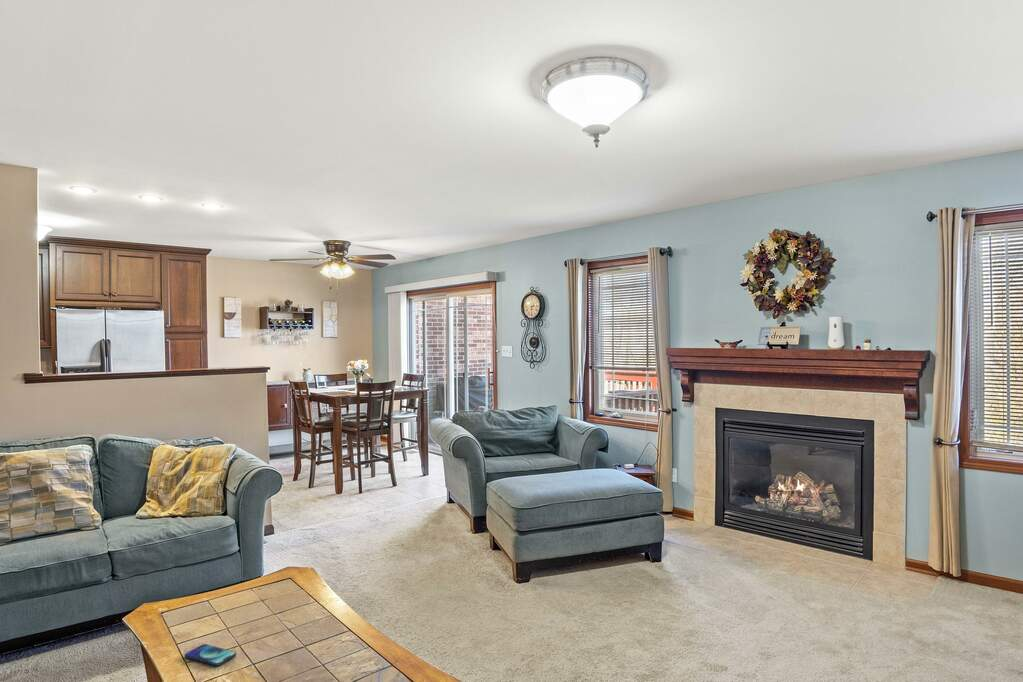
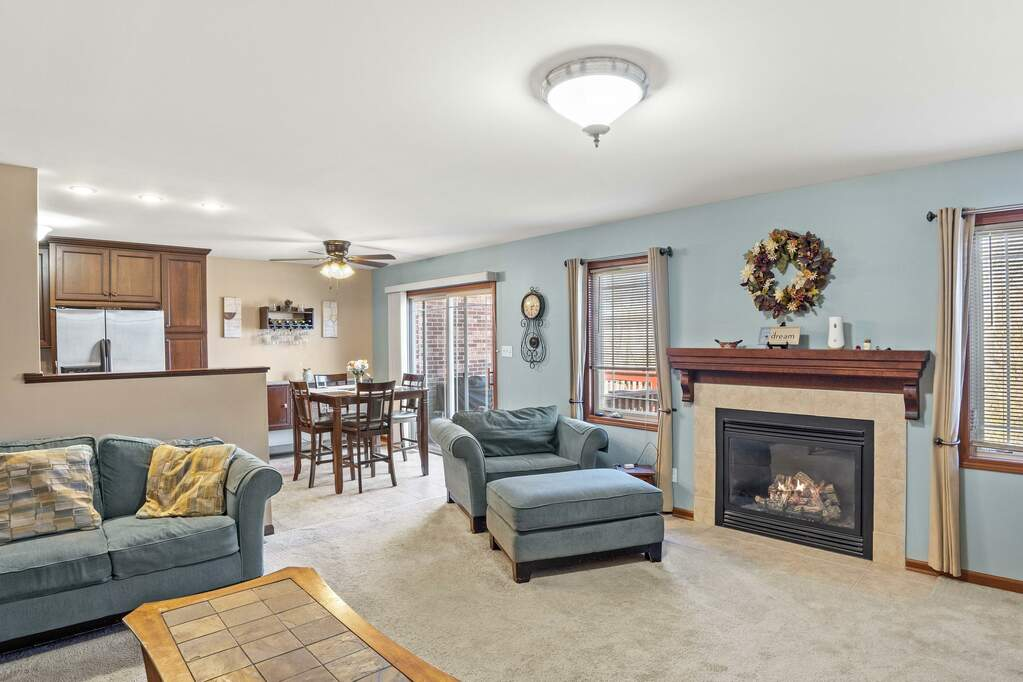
- smartphone [184,643,237,667]
